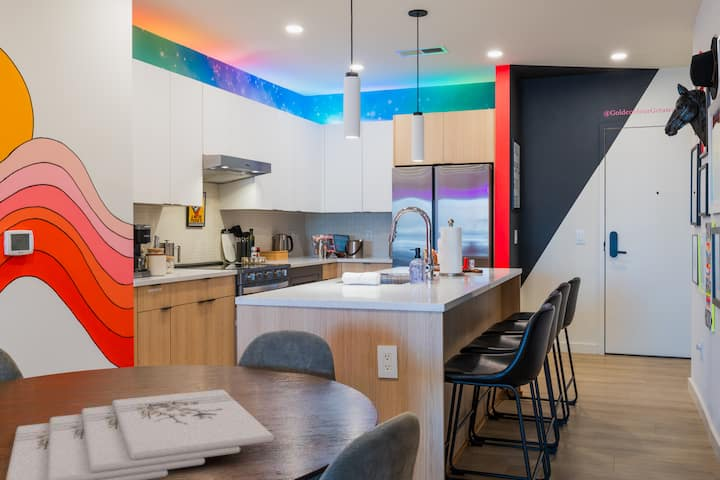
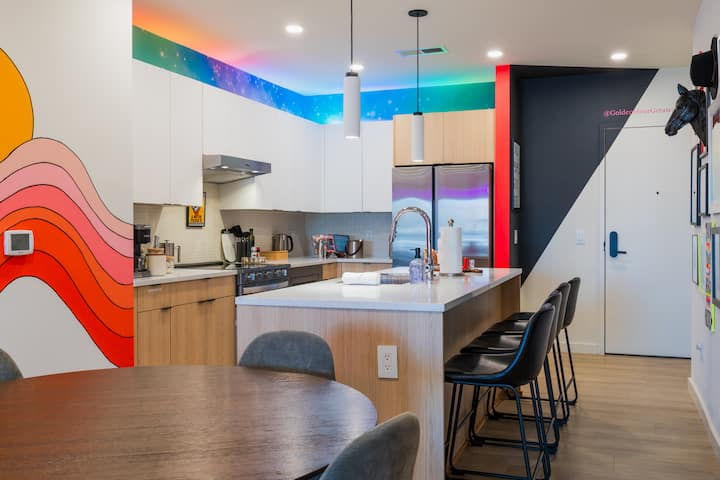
- placemat [5,389,275,480]
